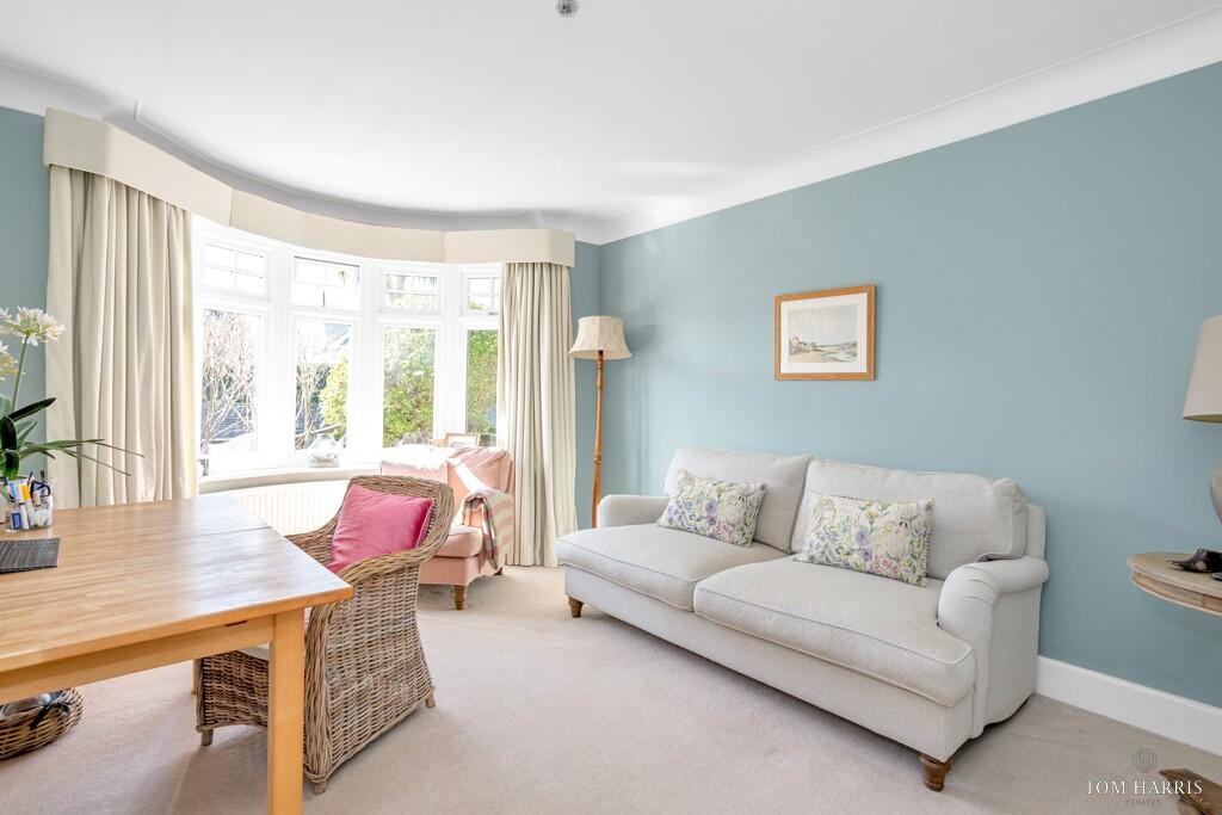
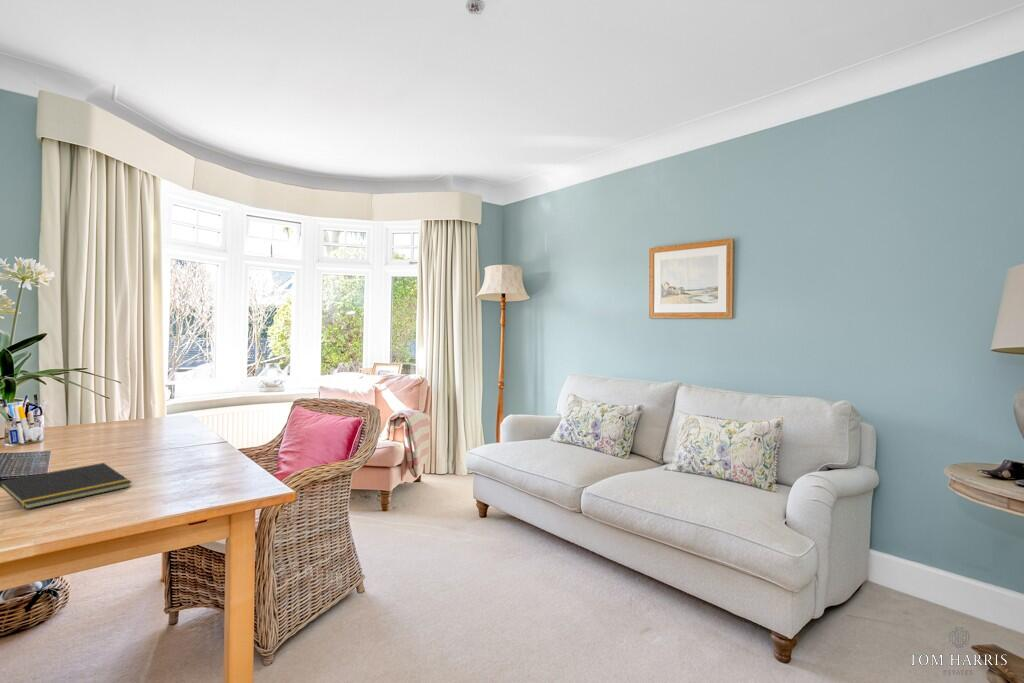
+ notepad [0,462,133,510]
